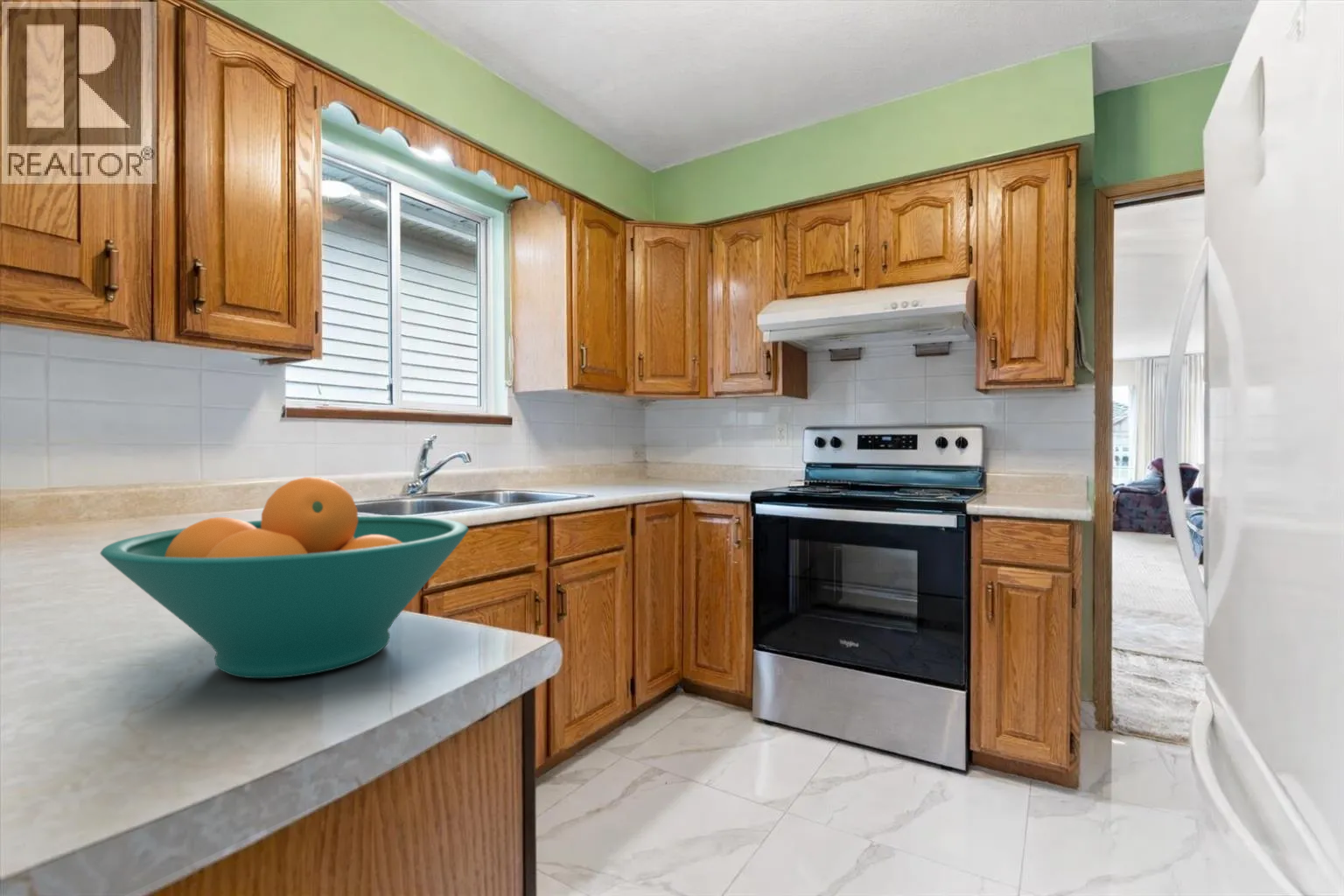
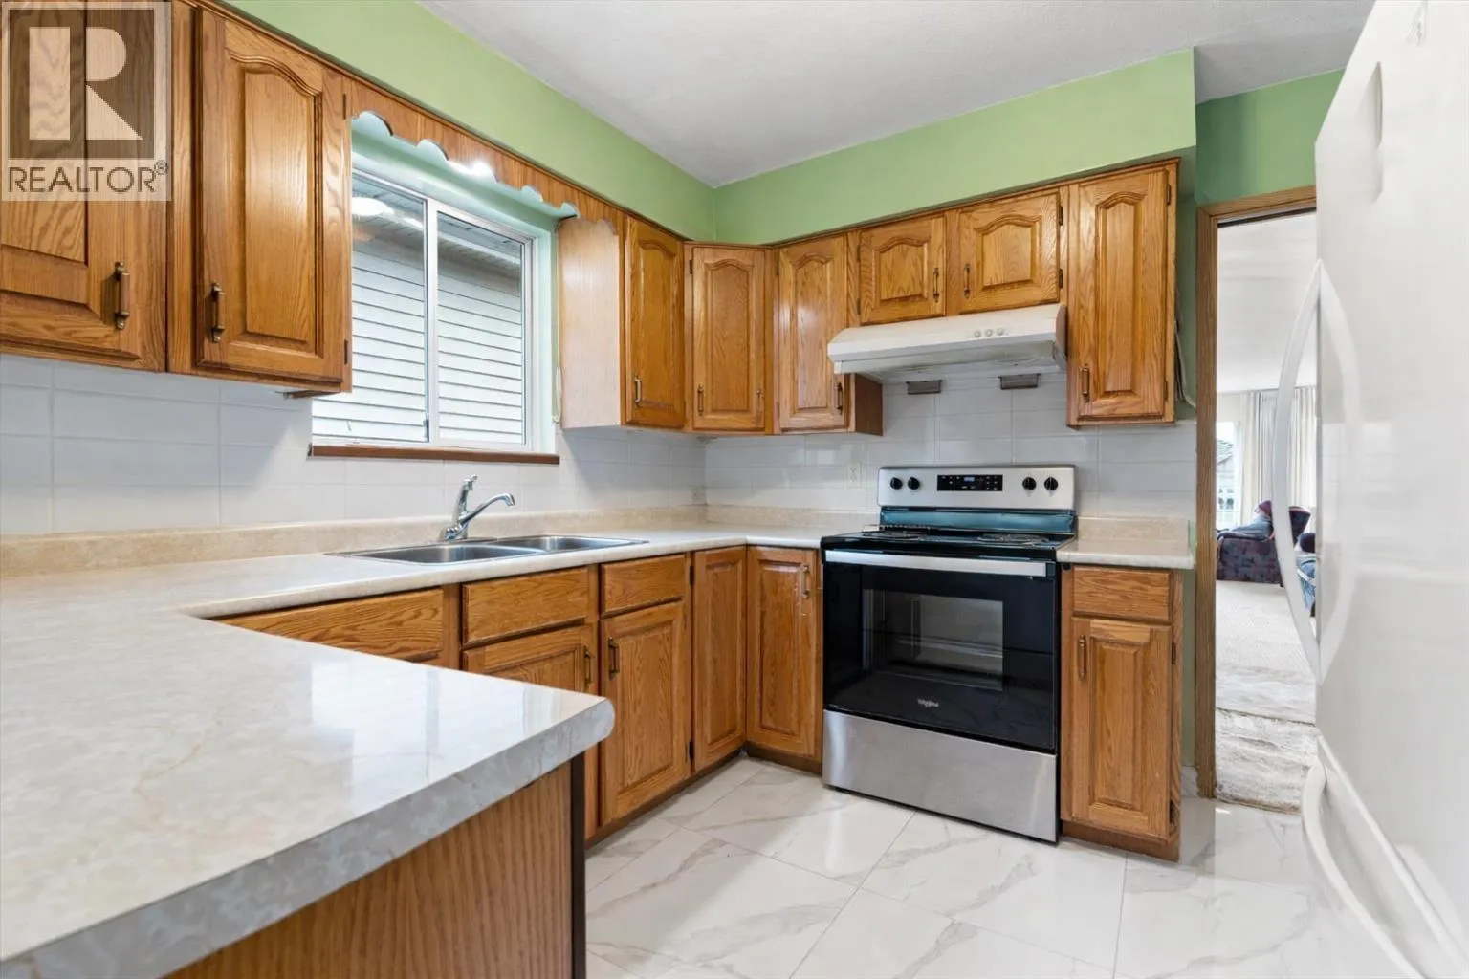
- fruit bowl [100,476,470,679]
